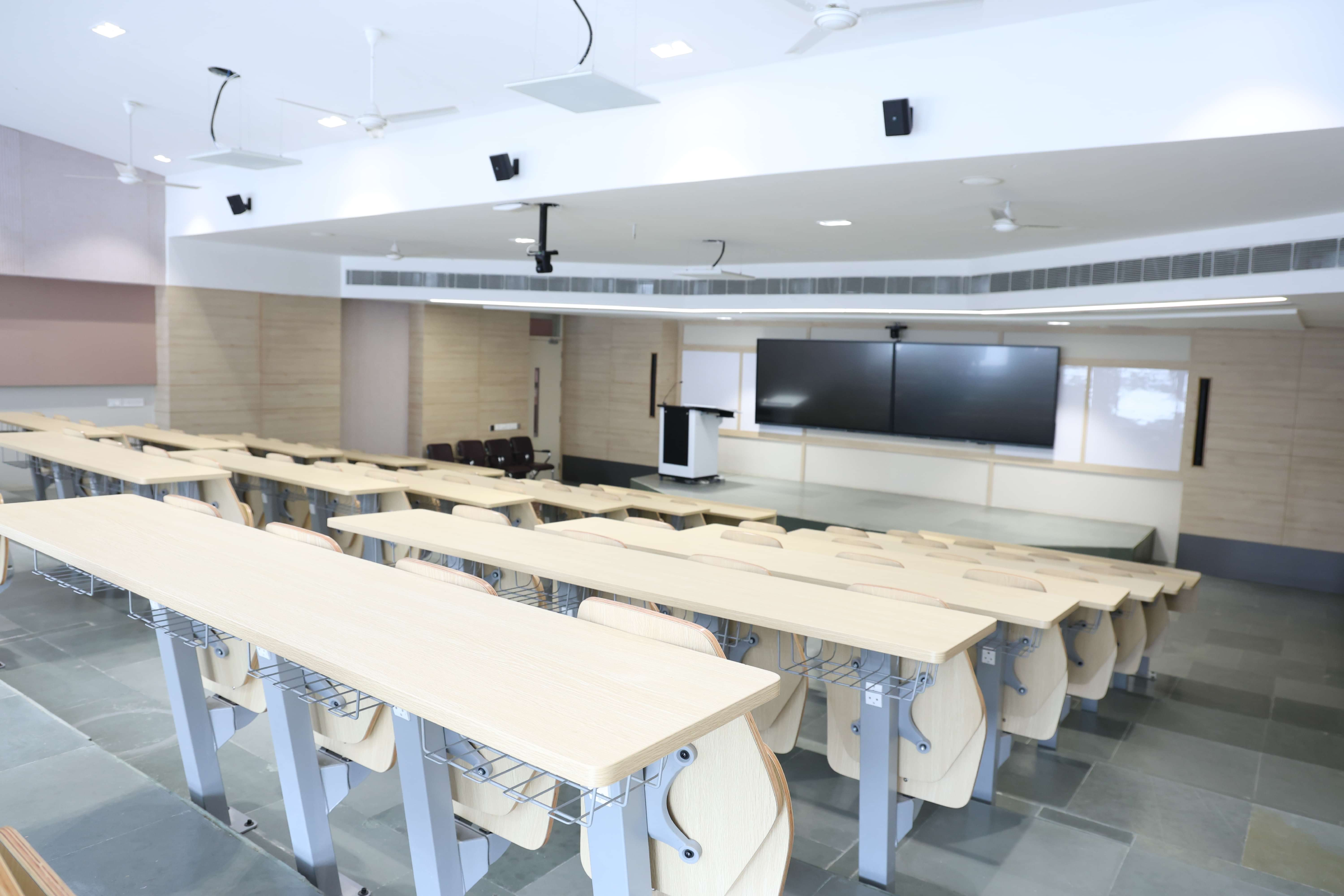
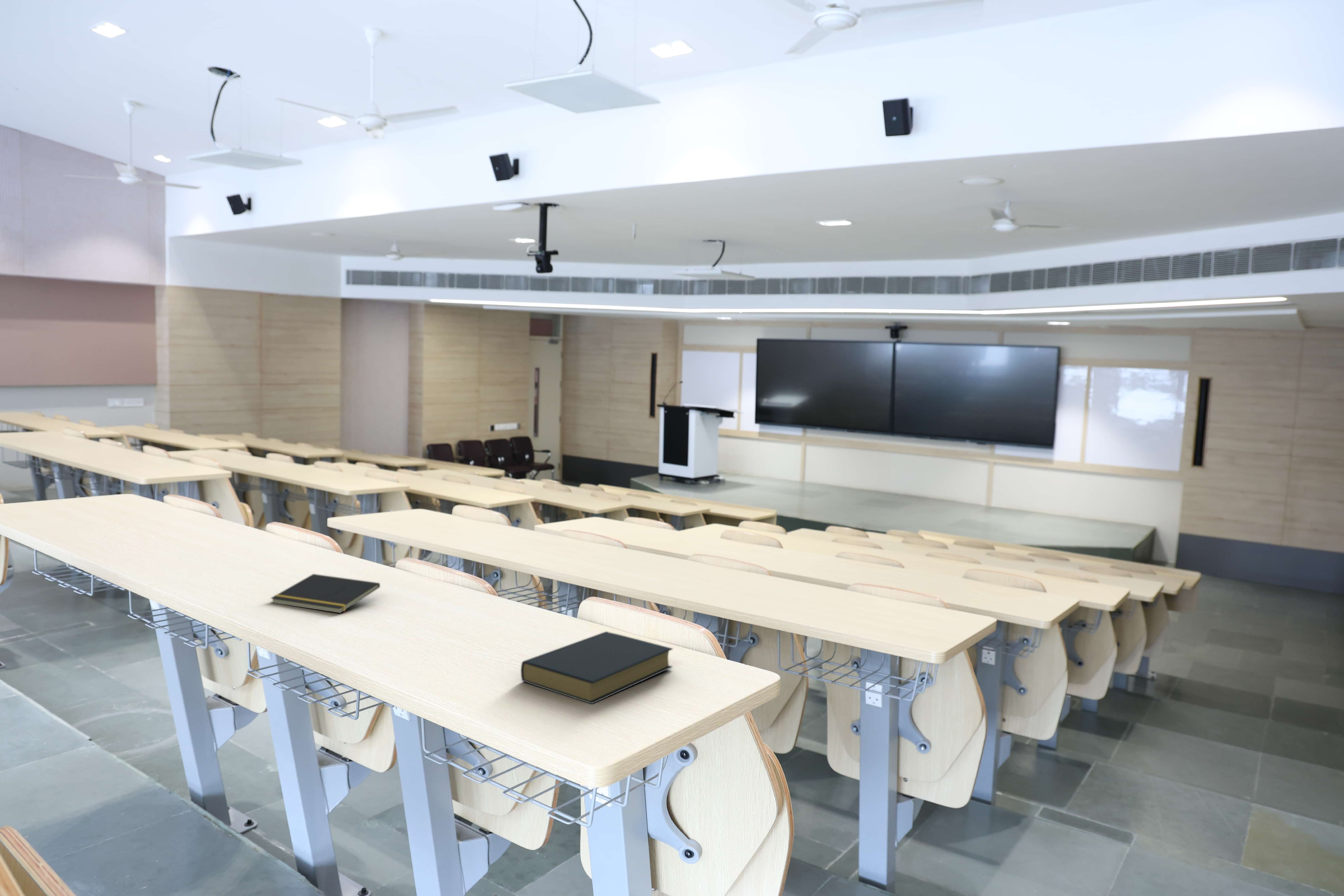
+ hardback book [520,631,673,704]
+ notepad [270,573,380,614]
